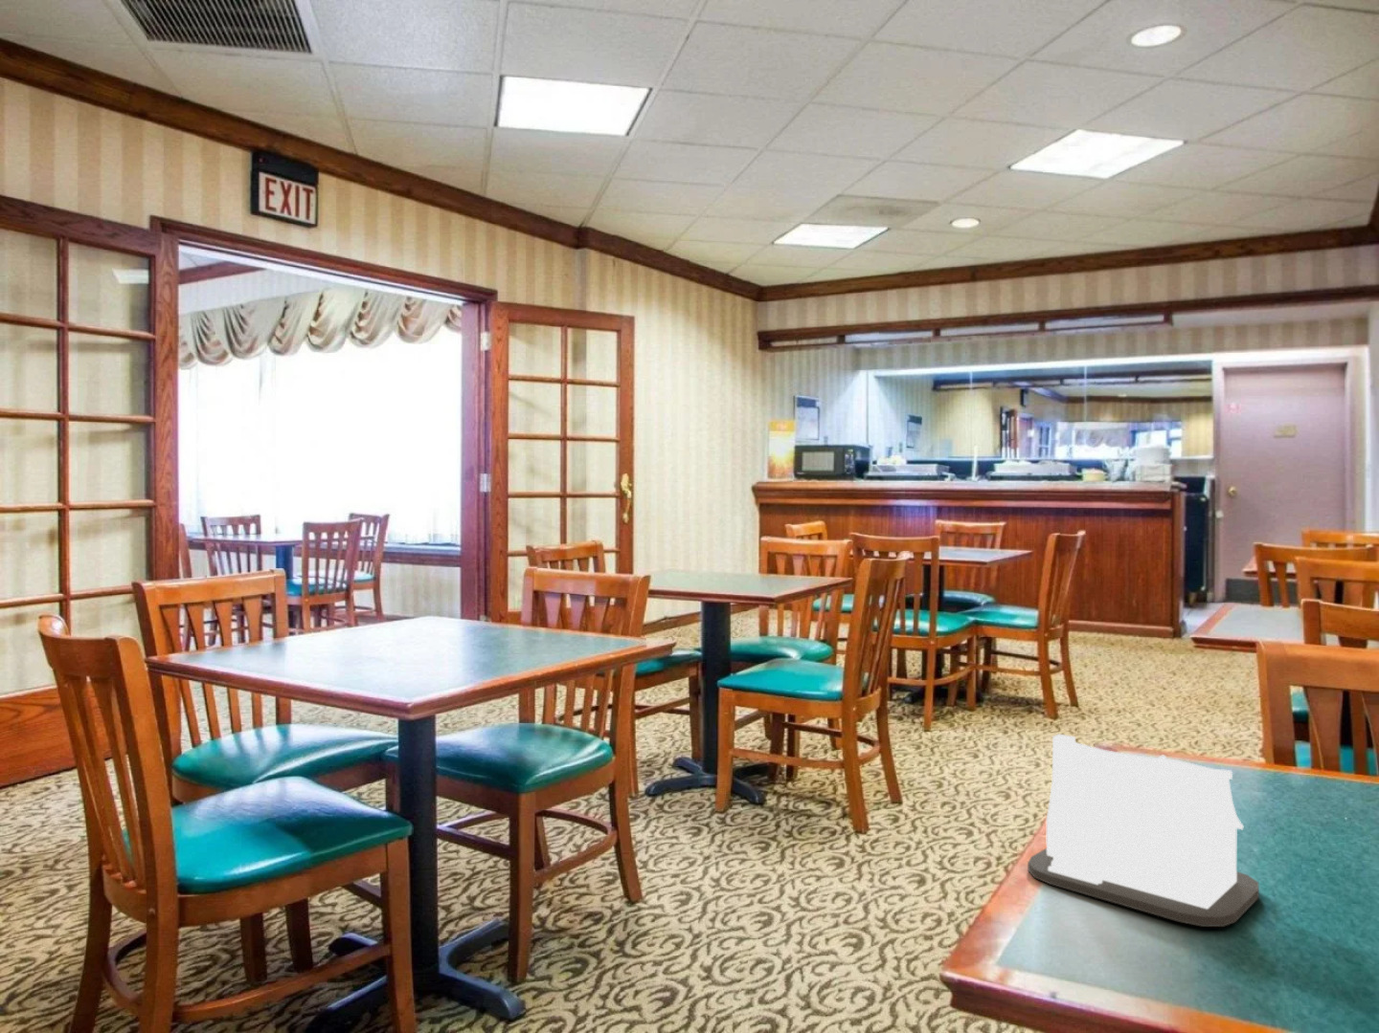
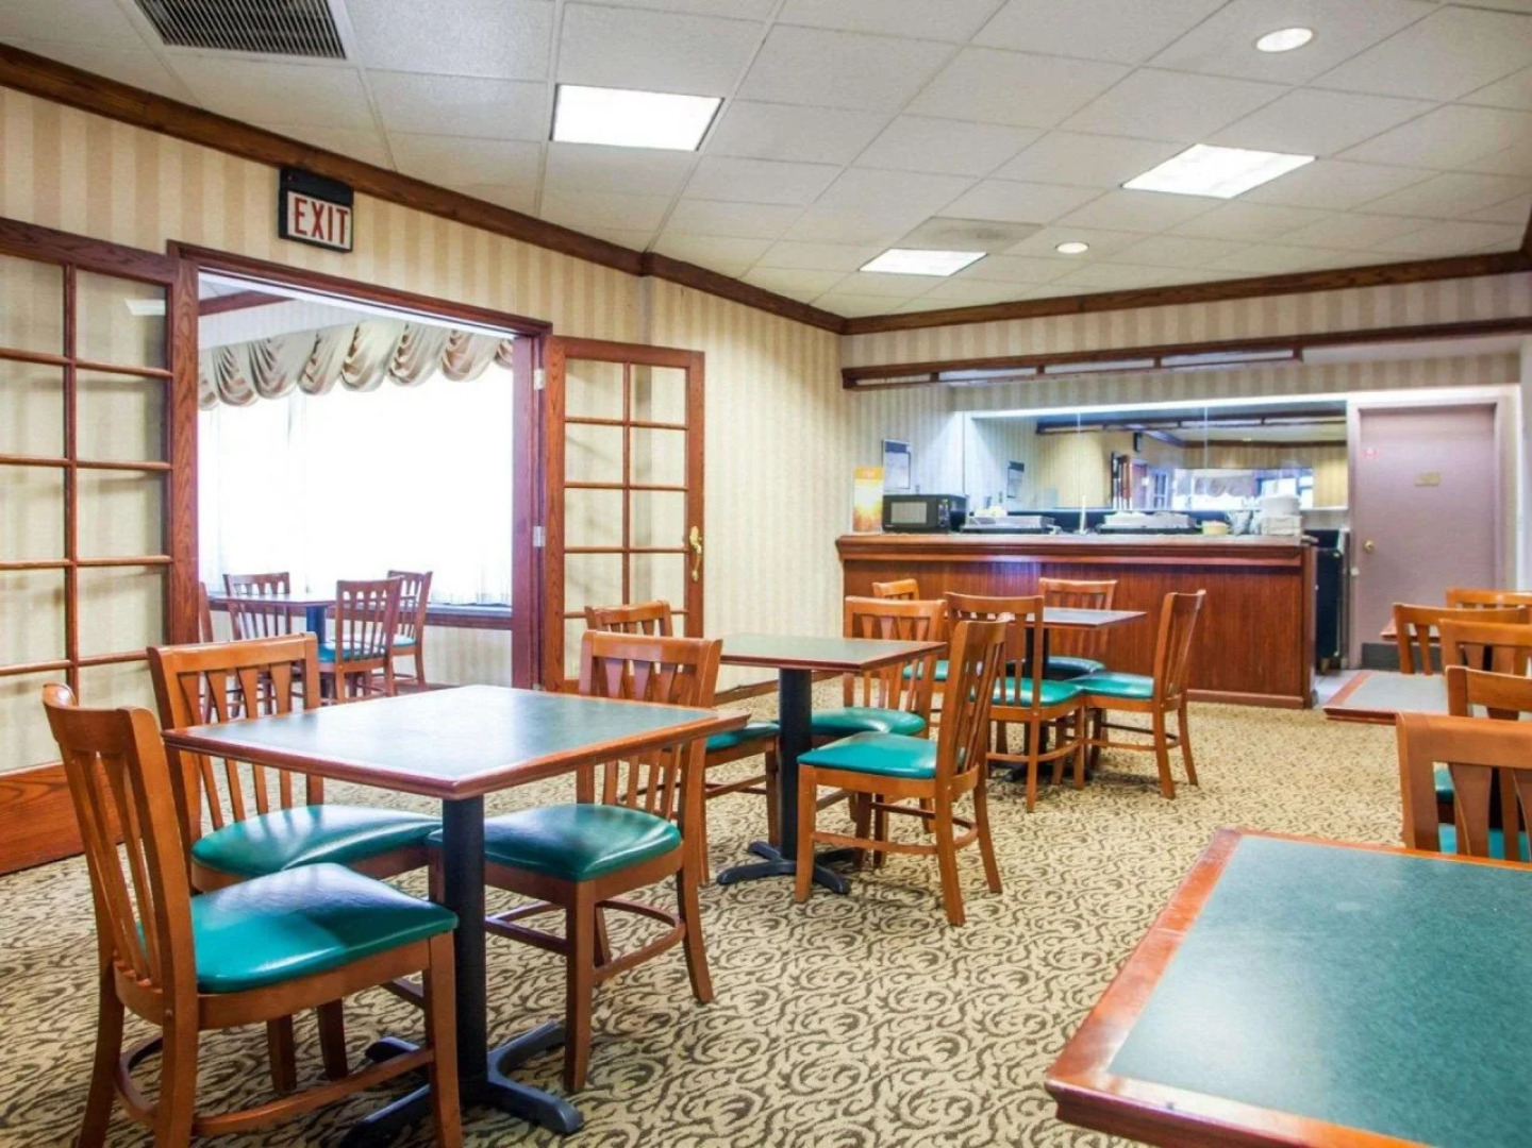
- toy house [1026,732,1261,928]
